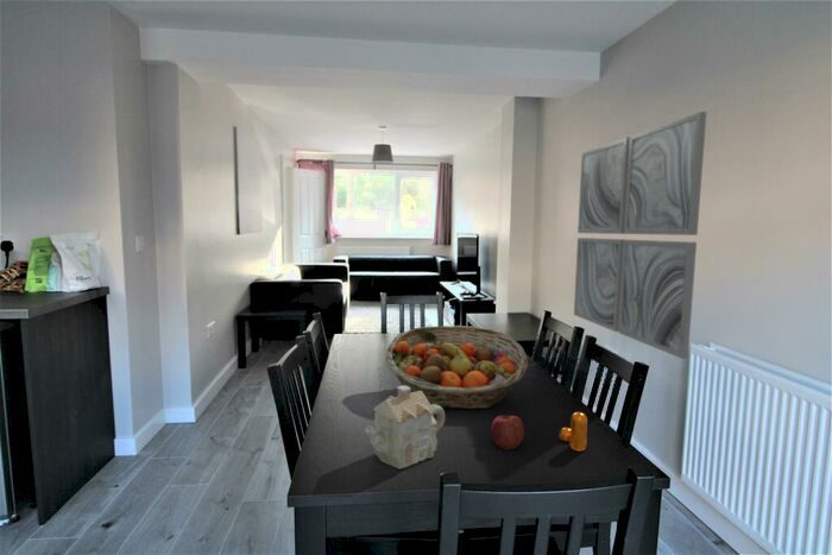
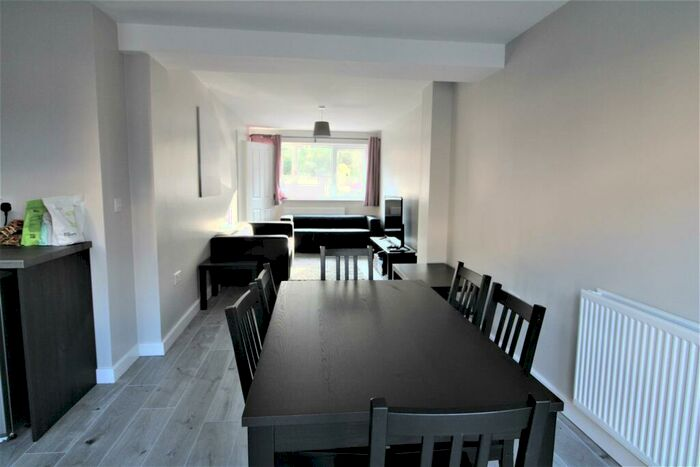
- wall art [573,111,707,360]
- apple [491,415,525,452]
- pepper shaker [557,411,588,452]
- fruit basket [384,324,529,410]
- teapot [364,385,446,469]
